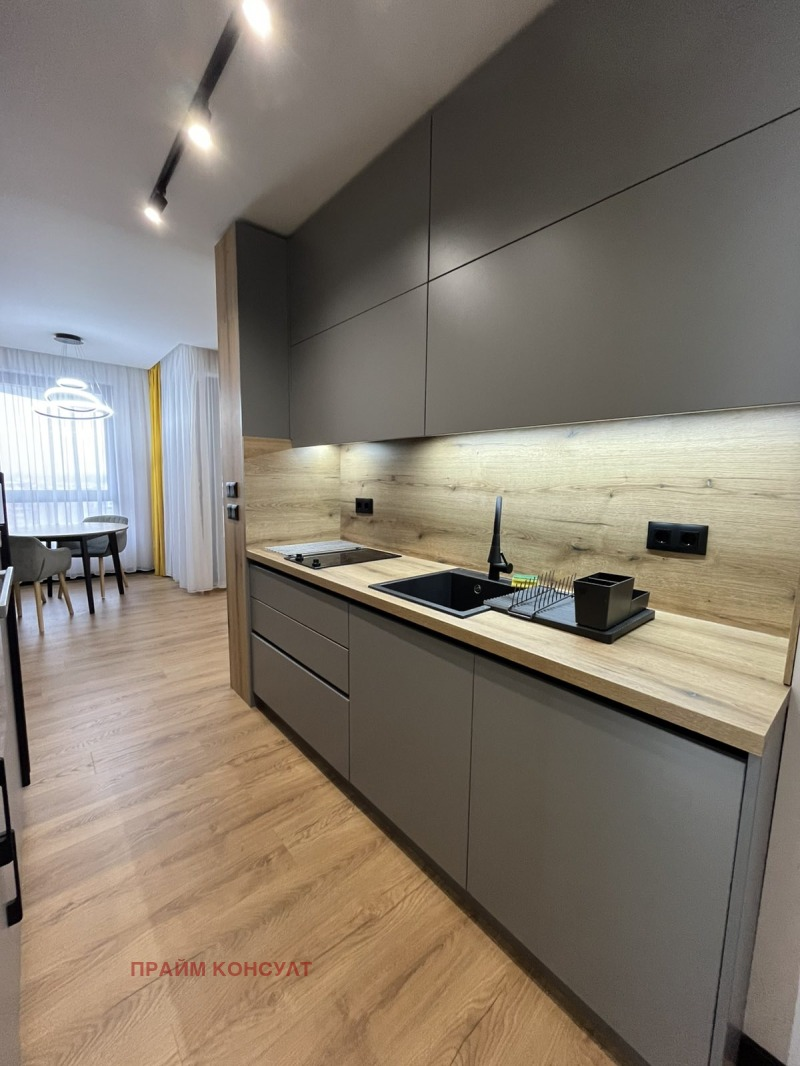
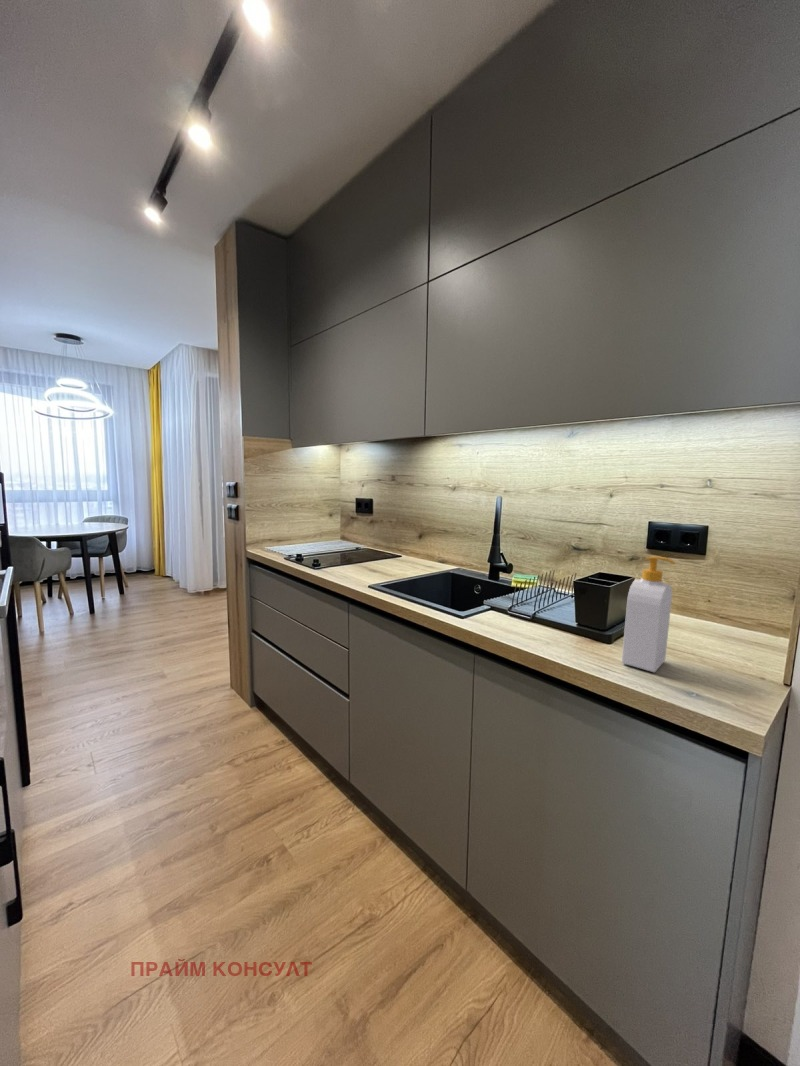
+ soap bottle [621,555,677,673]
